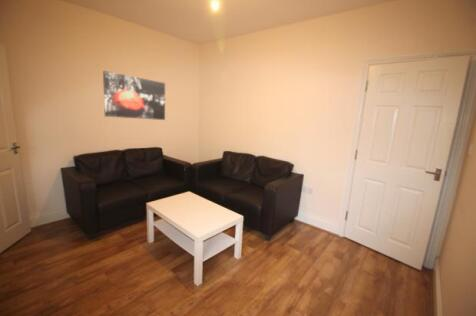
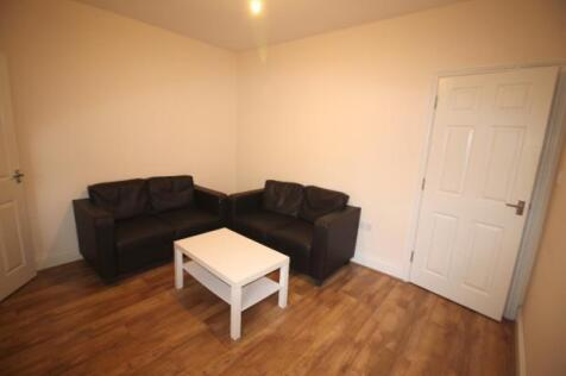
- wall art [102,70,166,121]
